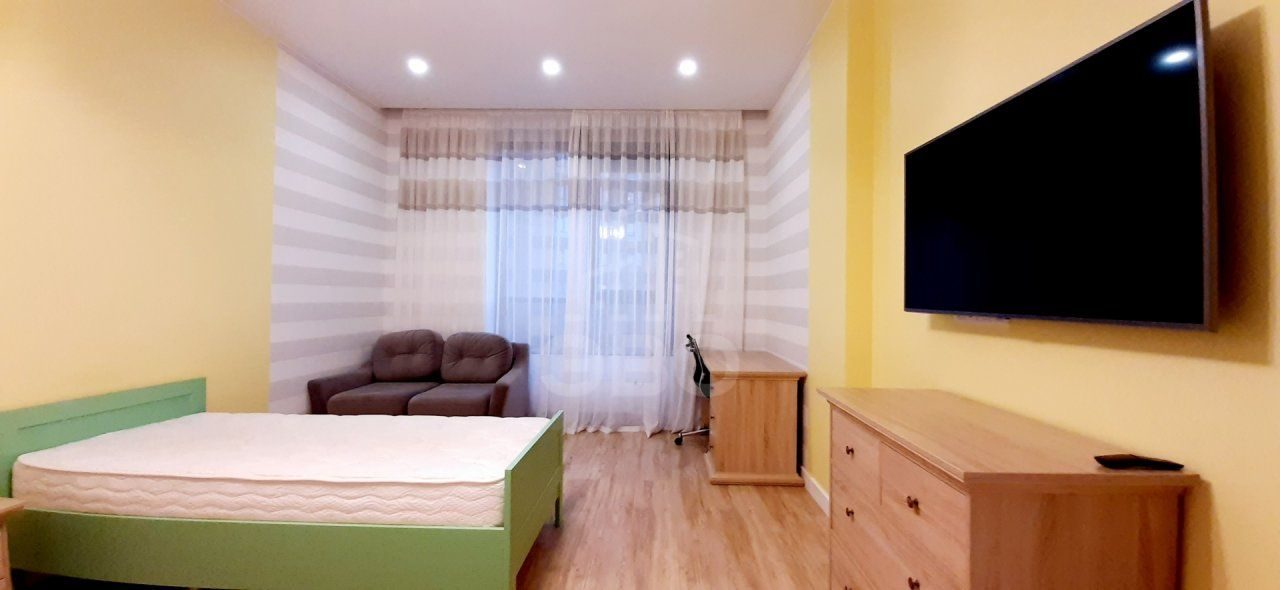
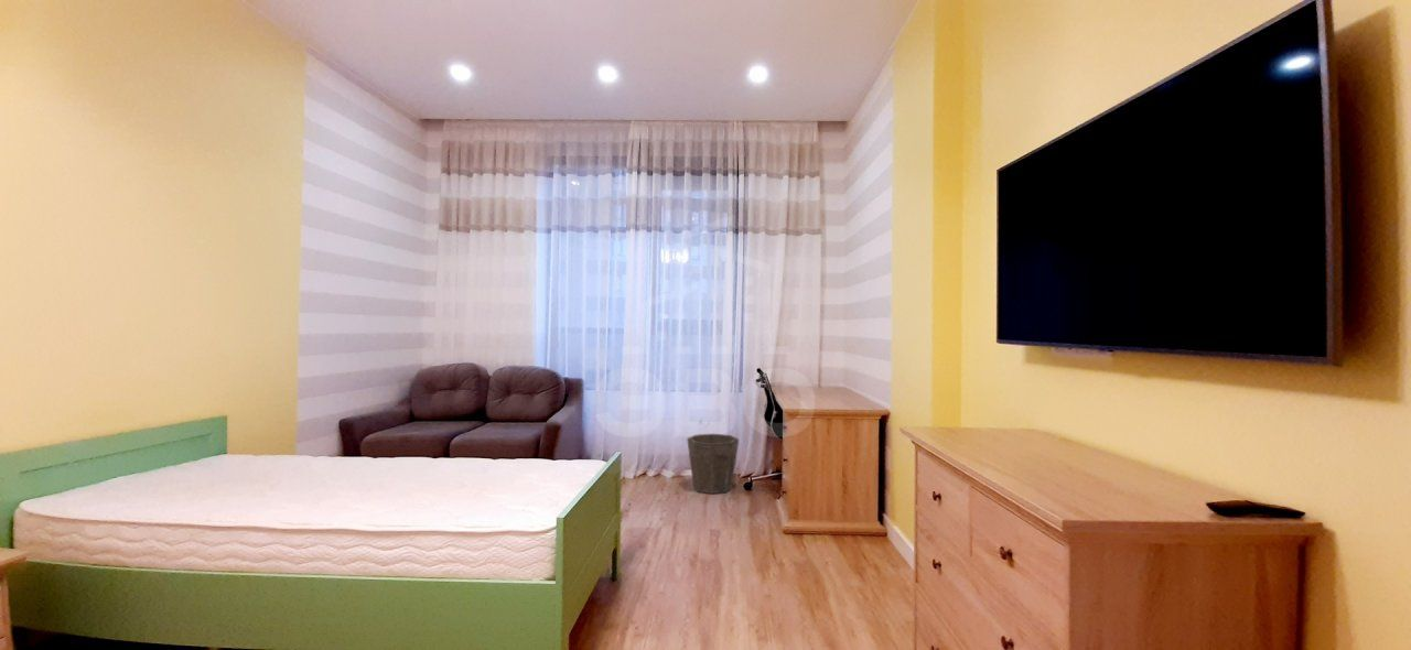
+ waste bin [686,433,740,495]
